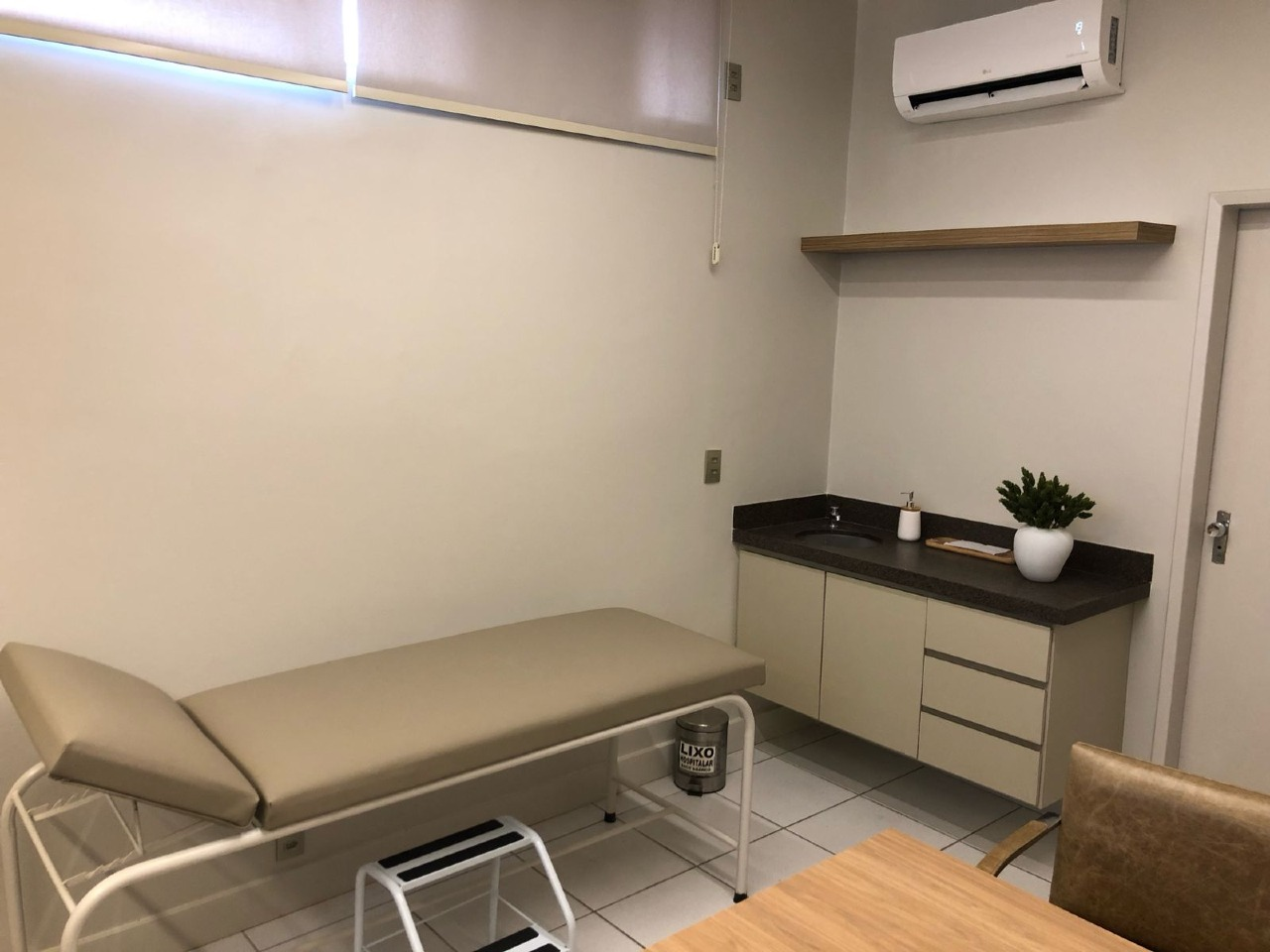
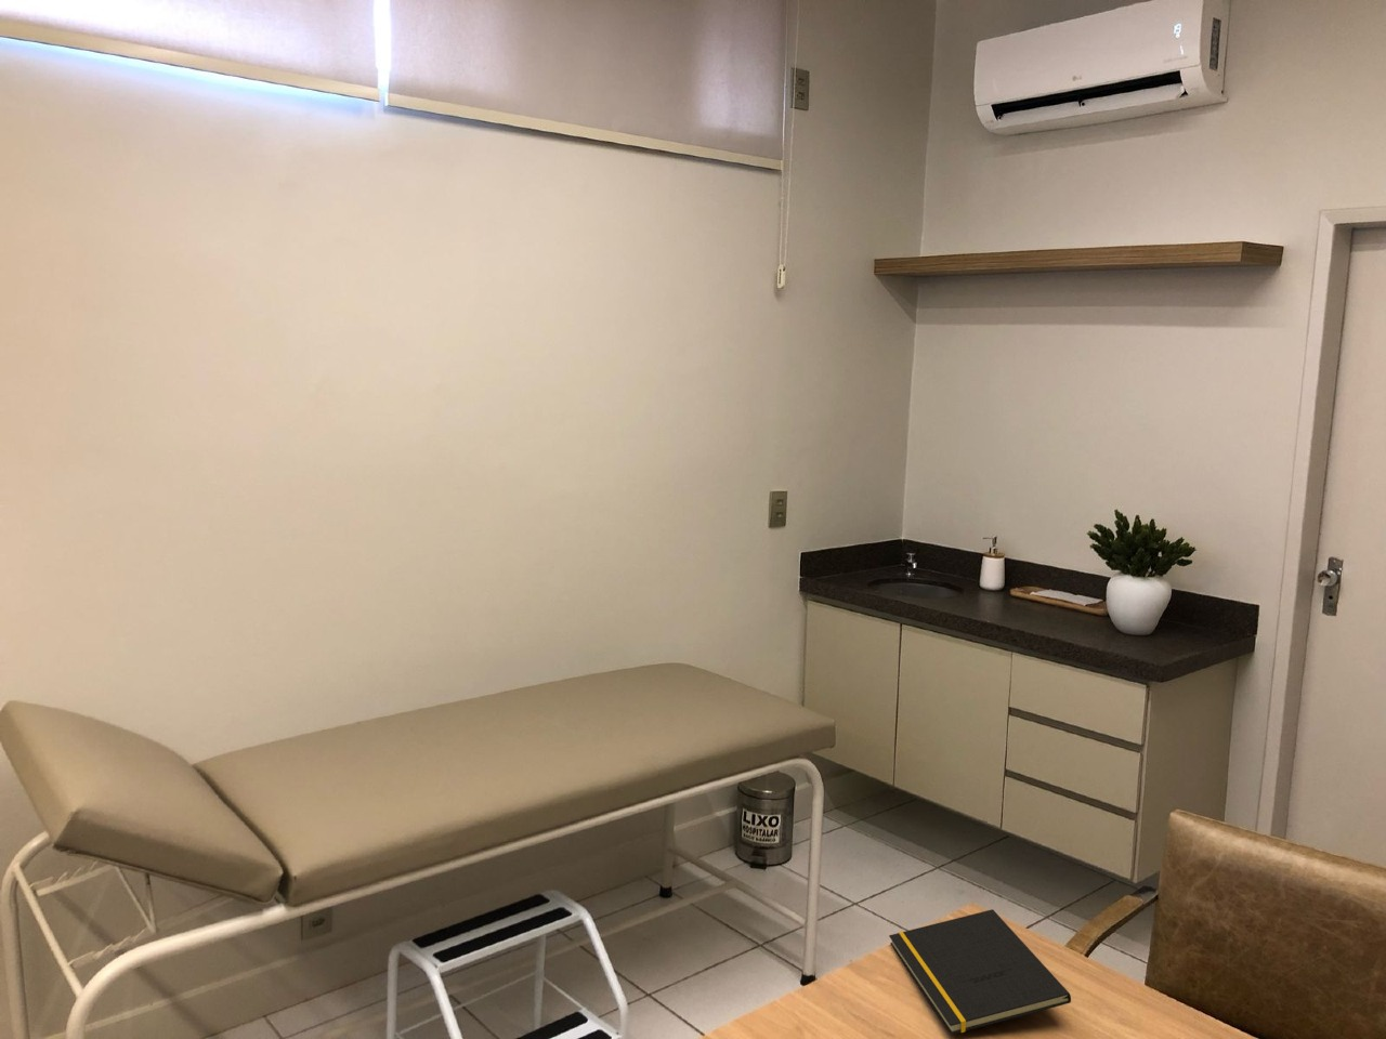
+ notepad [888,908,1072,1036]
